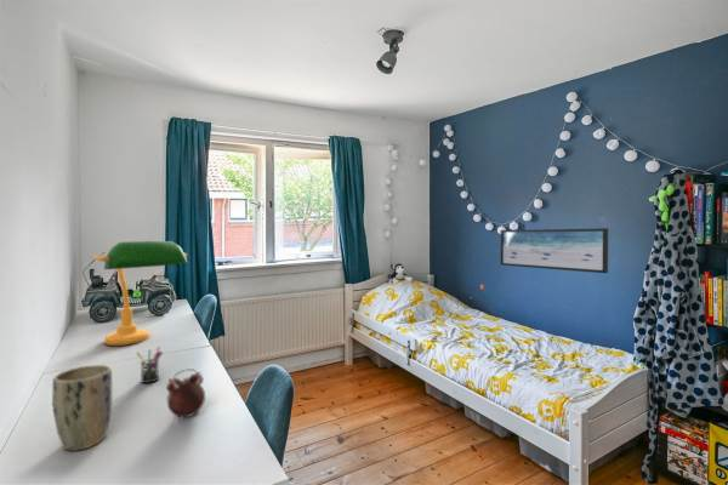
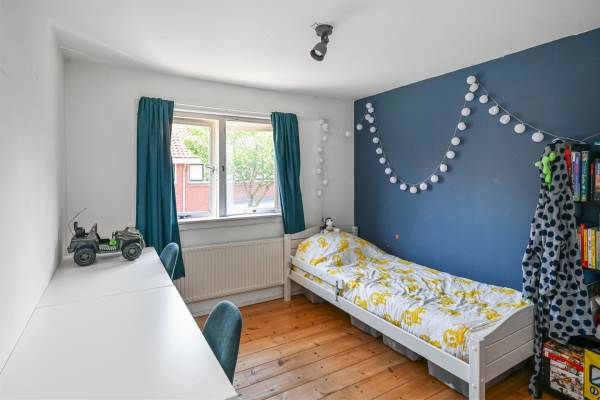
- desk lamp [92,240,189,347]
- plant pot [51,364,113,452]
- wall art [500,227,609,274]
- pen holder [136,346,164,384]
- alarm clock [165,367,206,422]
